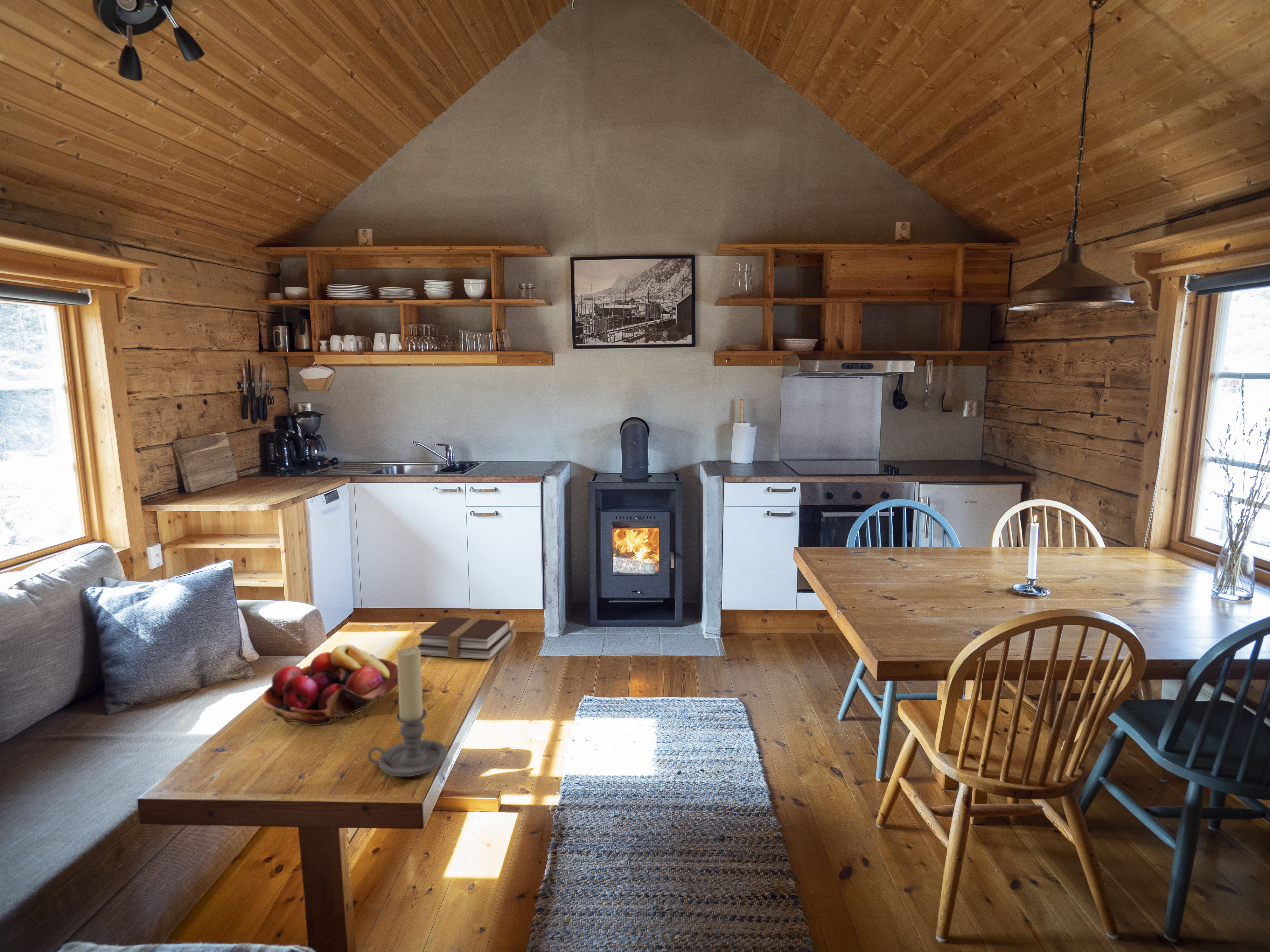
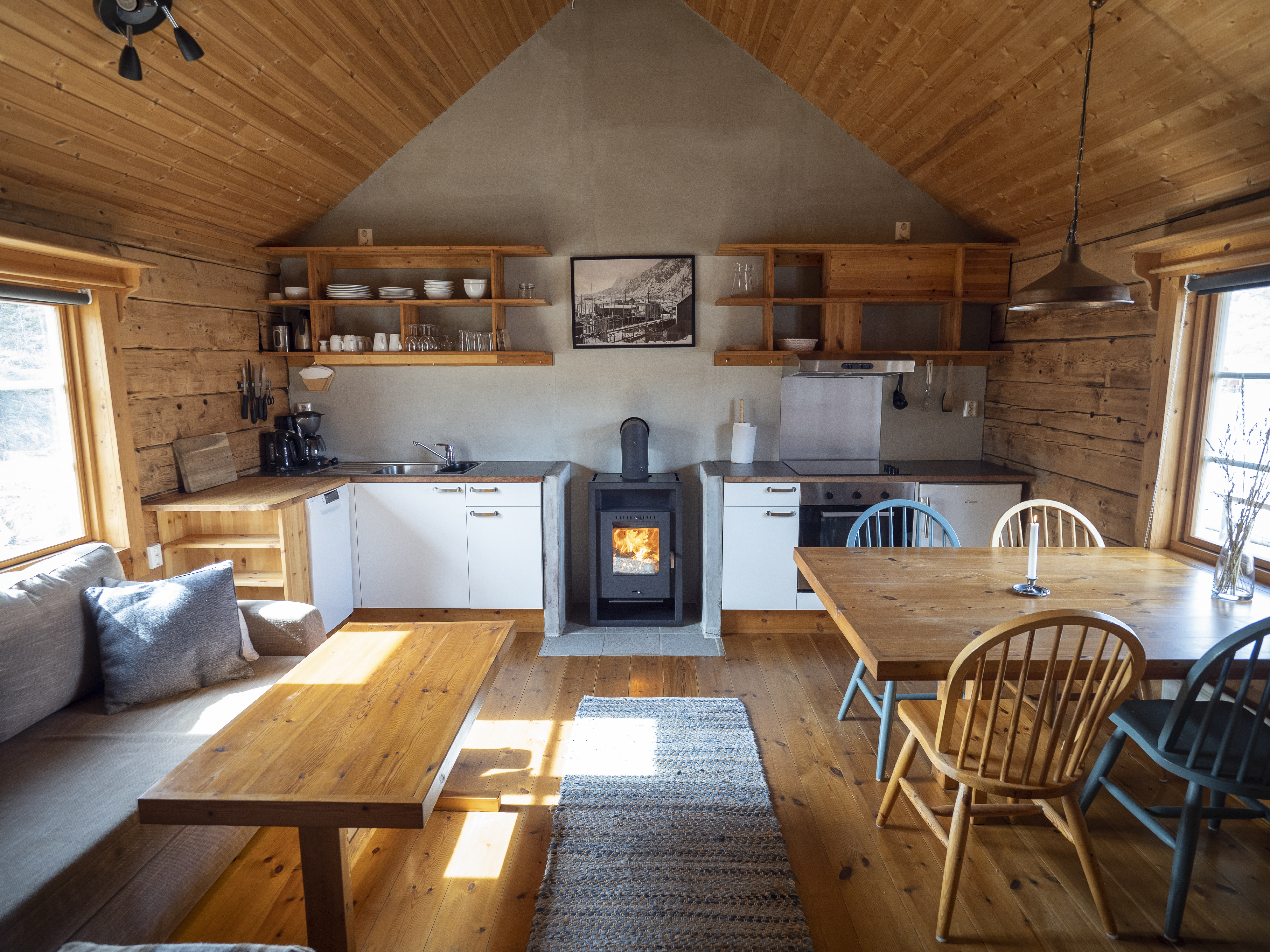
- fruit basket [262,644,398,726]
- book [416,616,513,660]
- candle holder [368,647,448,777]
